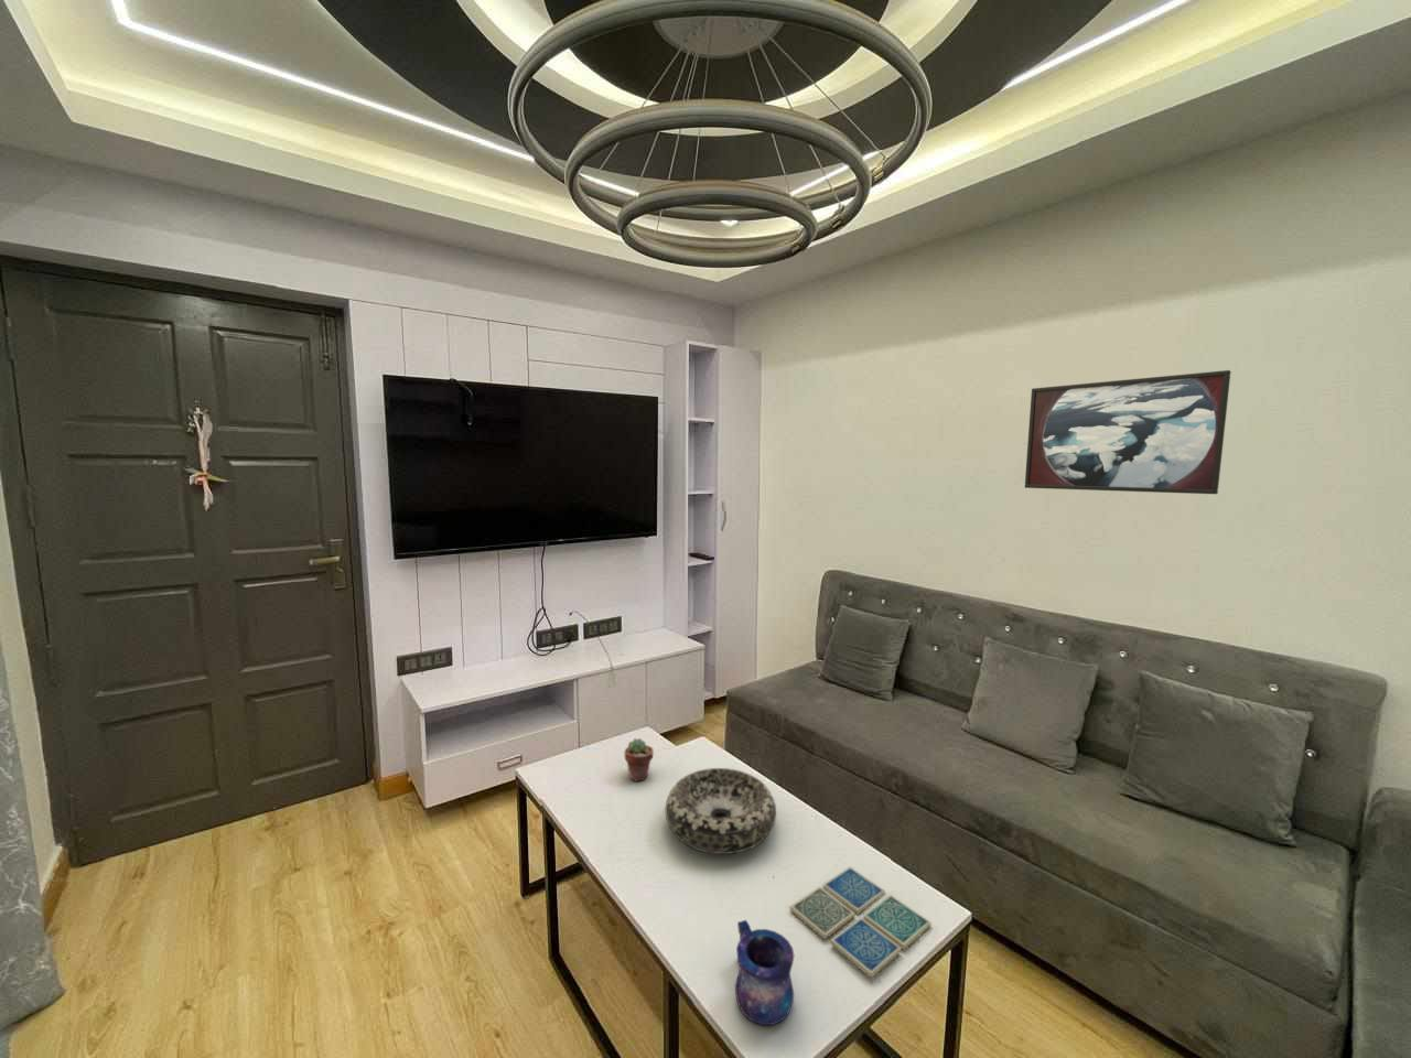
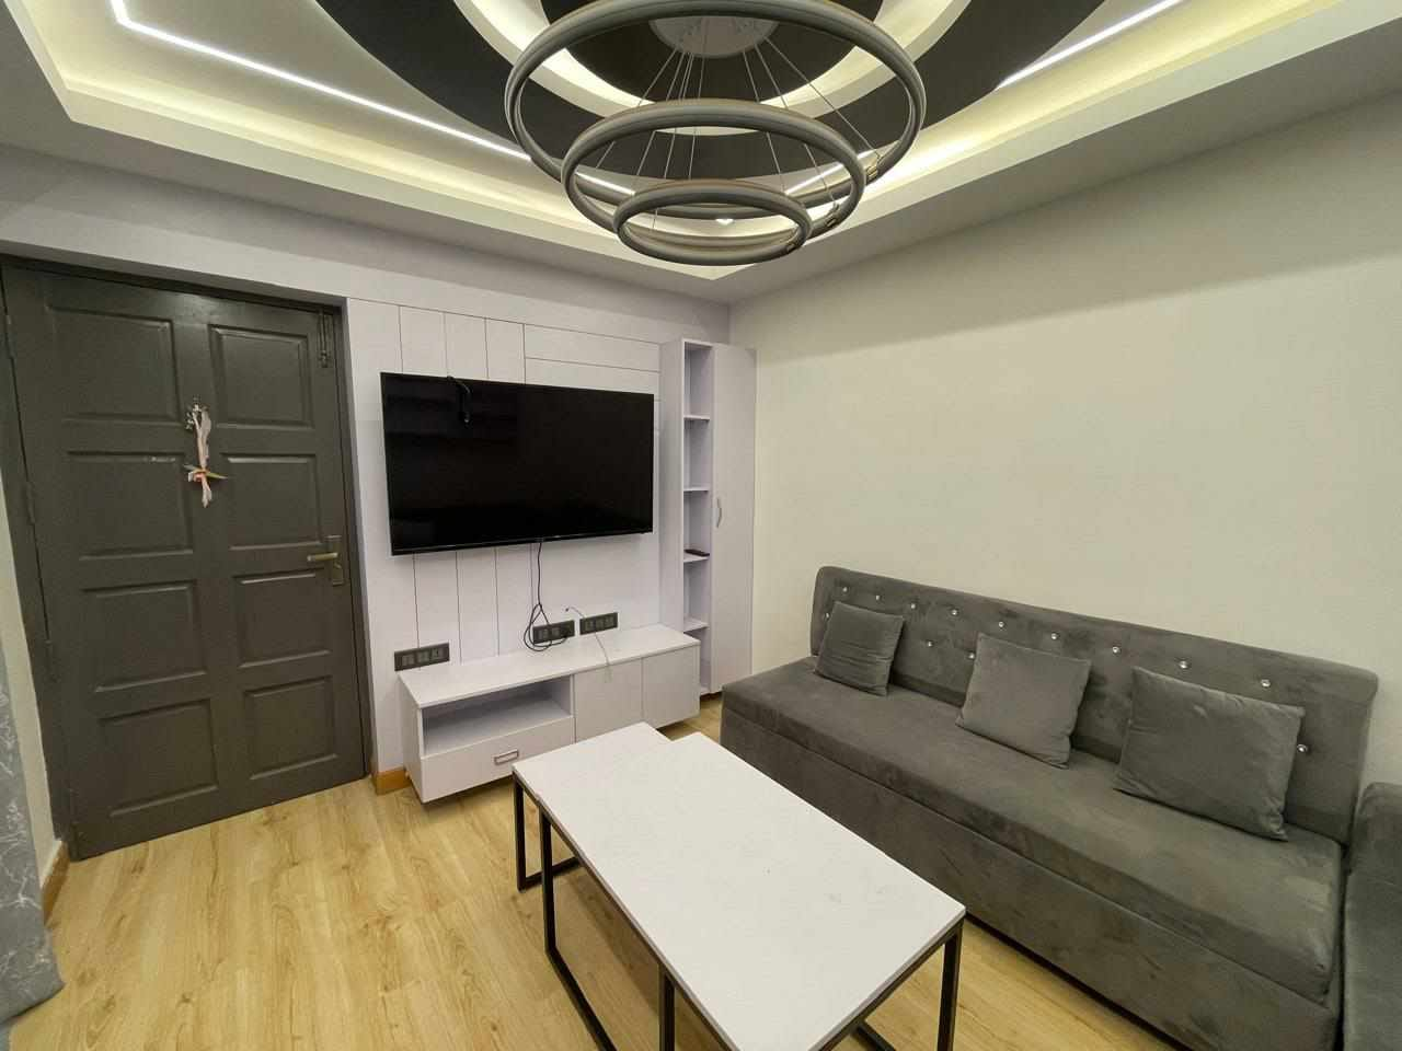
- potted succulent [624,737,654,782]
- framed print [1024,369,1232,495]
- mug [734,919,794,1026]
- drink coaster [789,866,931,979]
- decorative bowl [664,767,777,856]
